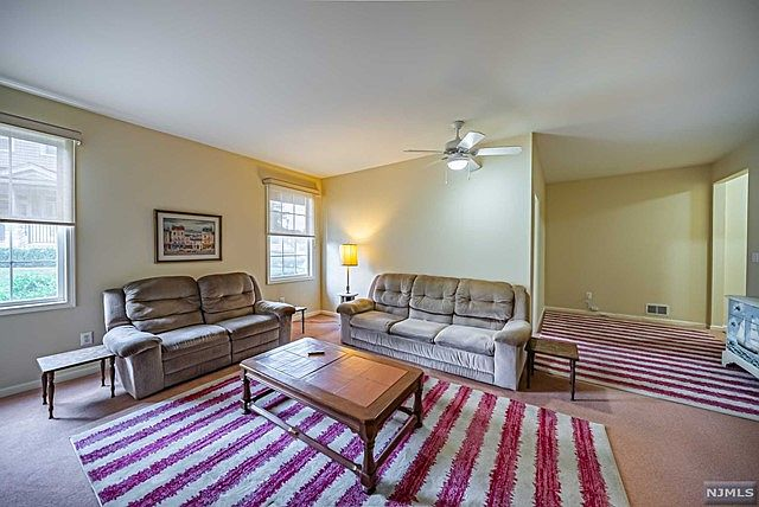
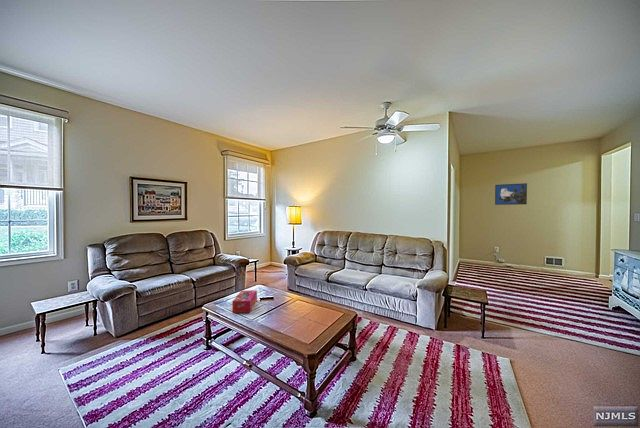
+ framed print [494,182,528,206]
+ tissue box [231,289,258,314]
